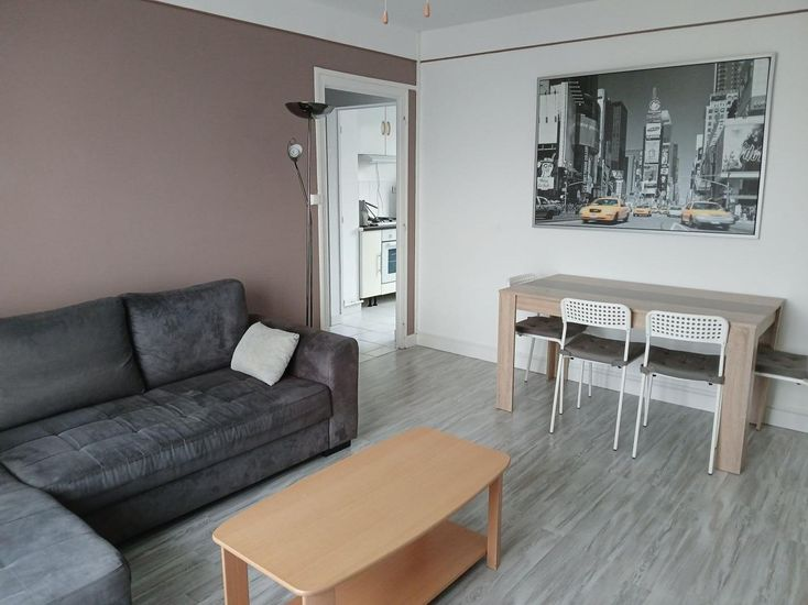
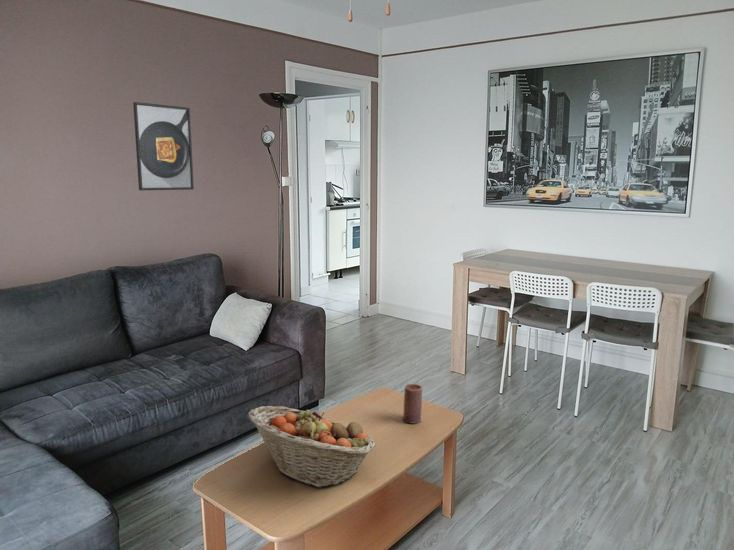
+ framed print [132,101,195,191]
+ candle [402,383,423,425]
+ fruit basket [248,405,376,488]
